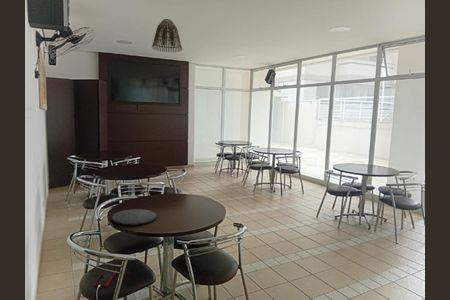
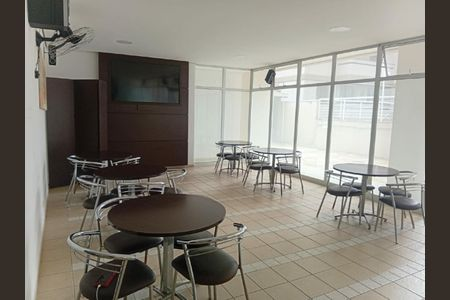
- plate [111,208,158,226]
- lamp shade [151,18,183,53]
